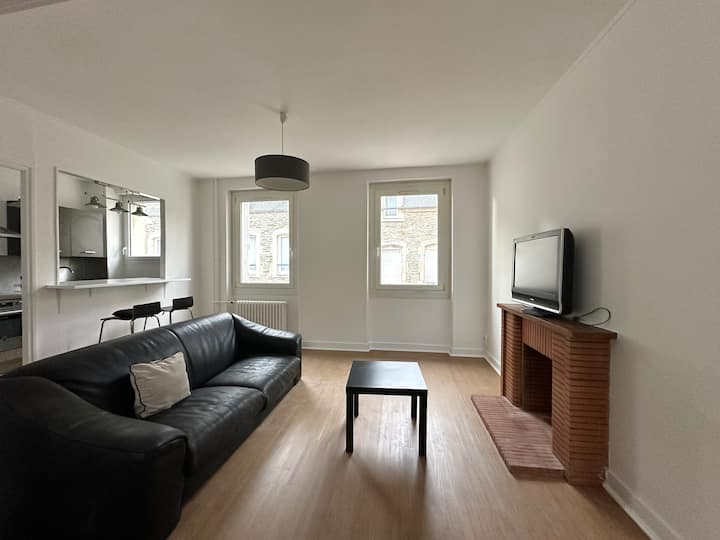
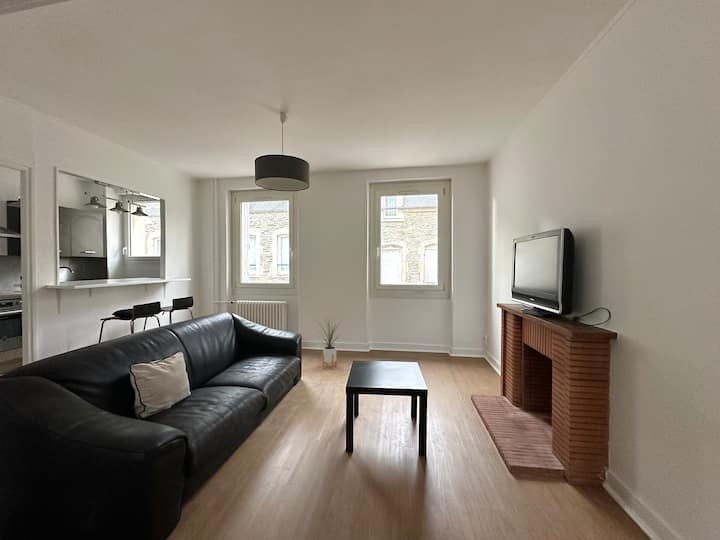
+ house plant [316,314,341,370]
